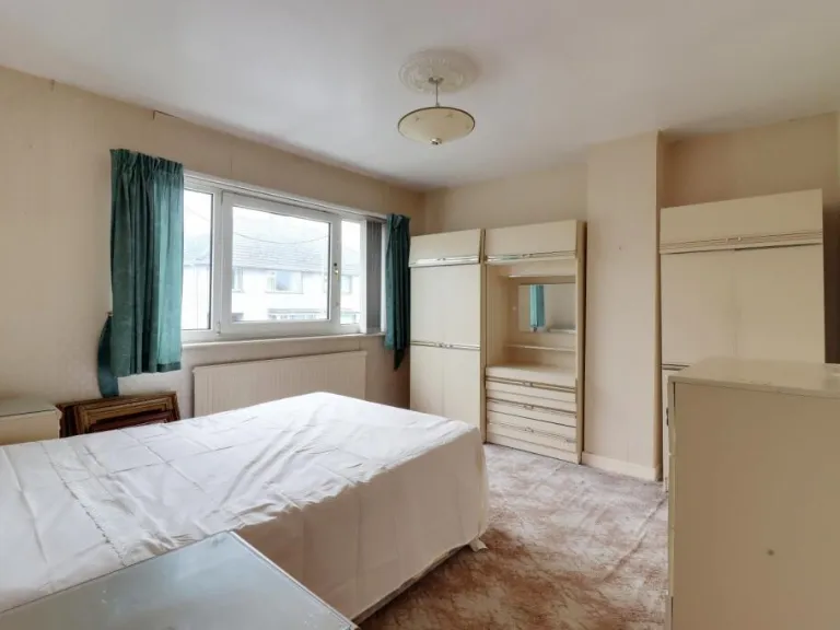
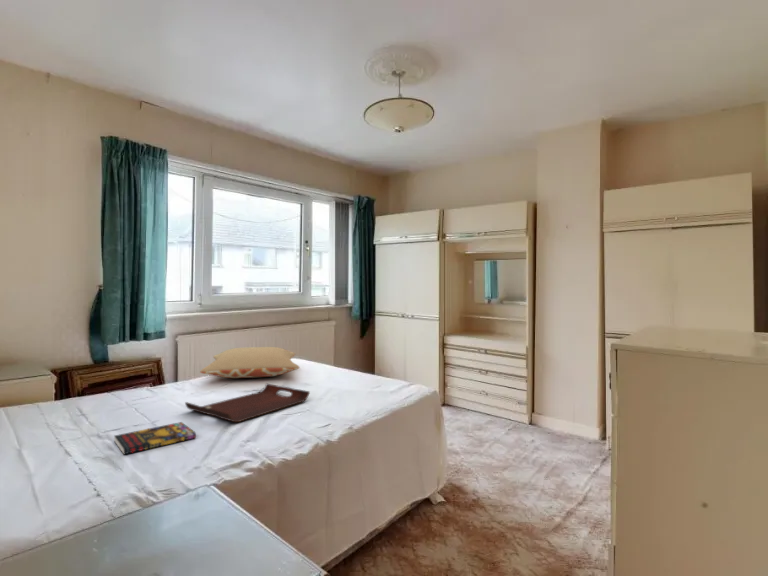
+ book [113,421,197,455]
+ pillow [199,346,300,379]
+ serving tray [184,382,311,423]
